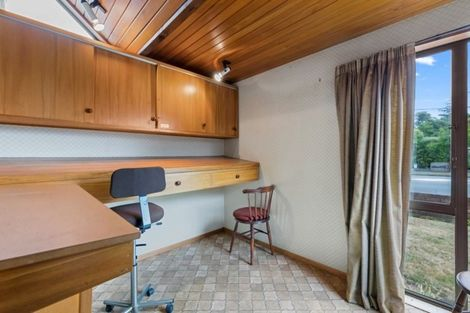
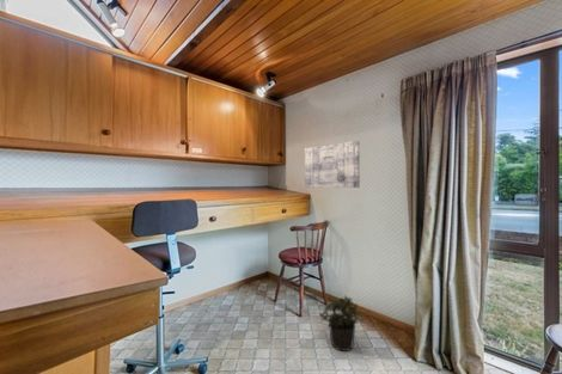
+ potted plant [317,294,366,352]
+ wall art [304,140,361,189]
